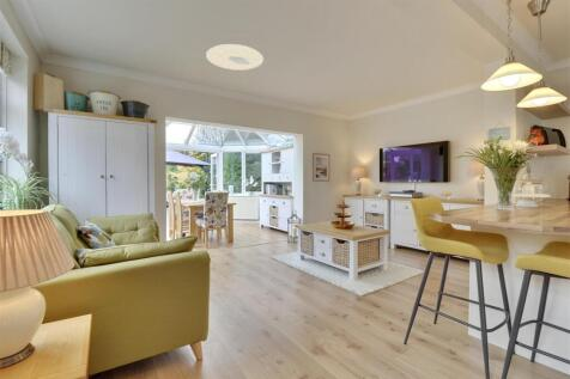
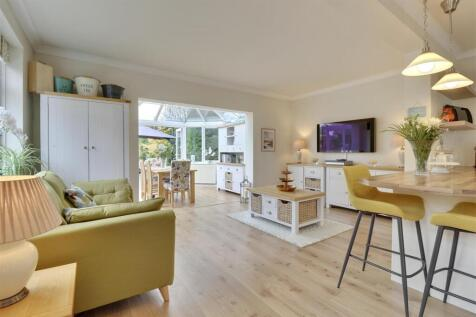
- ceiling light [205,43,265,72]
